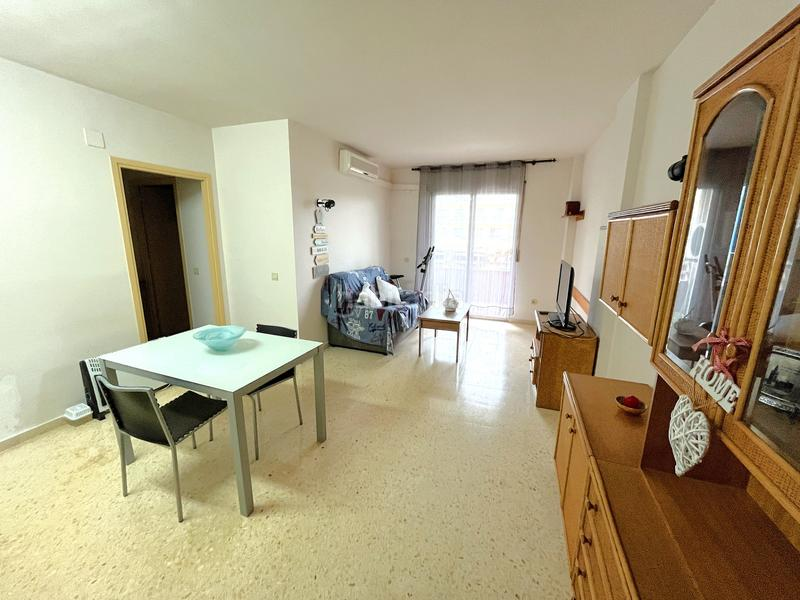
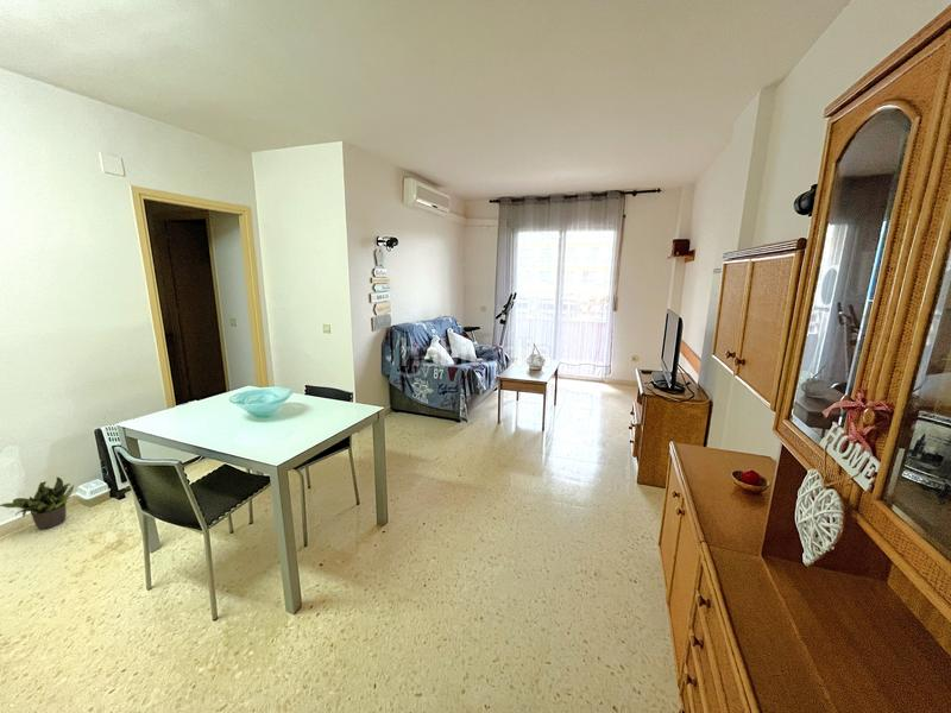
+ potted plant [0,475,76,530]
